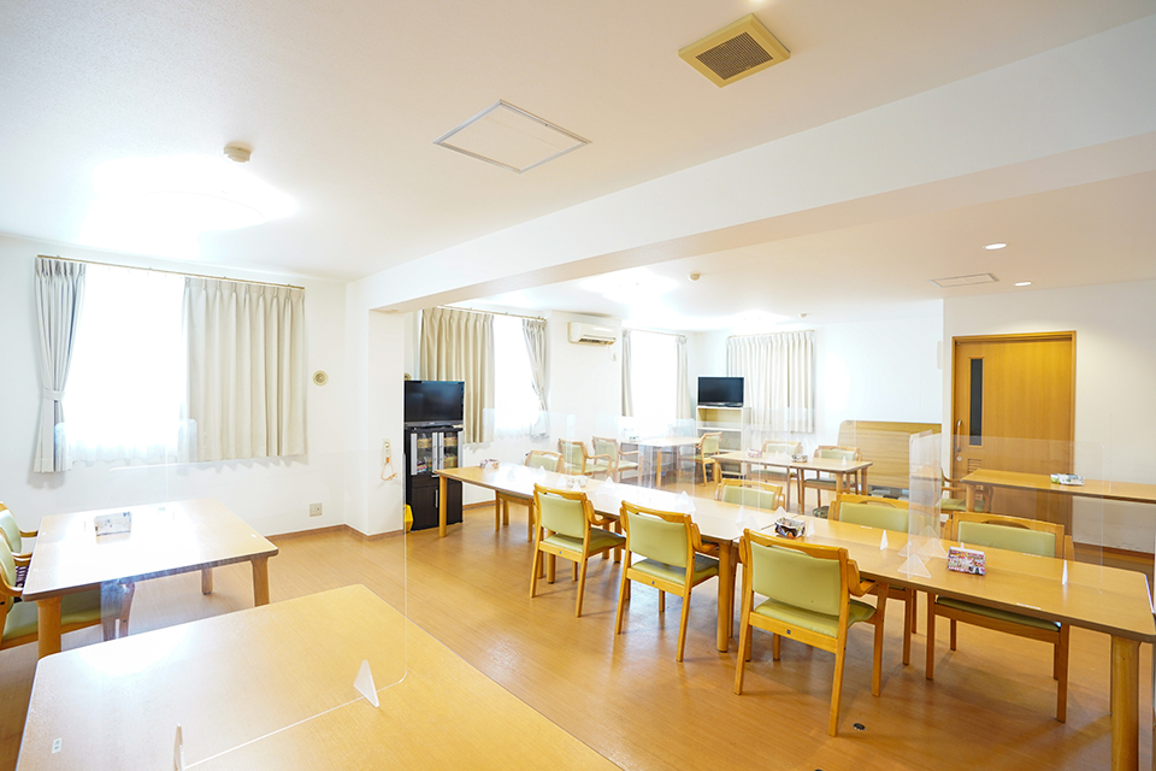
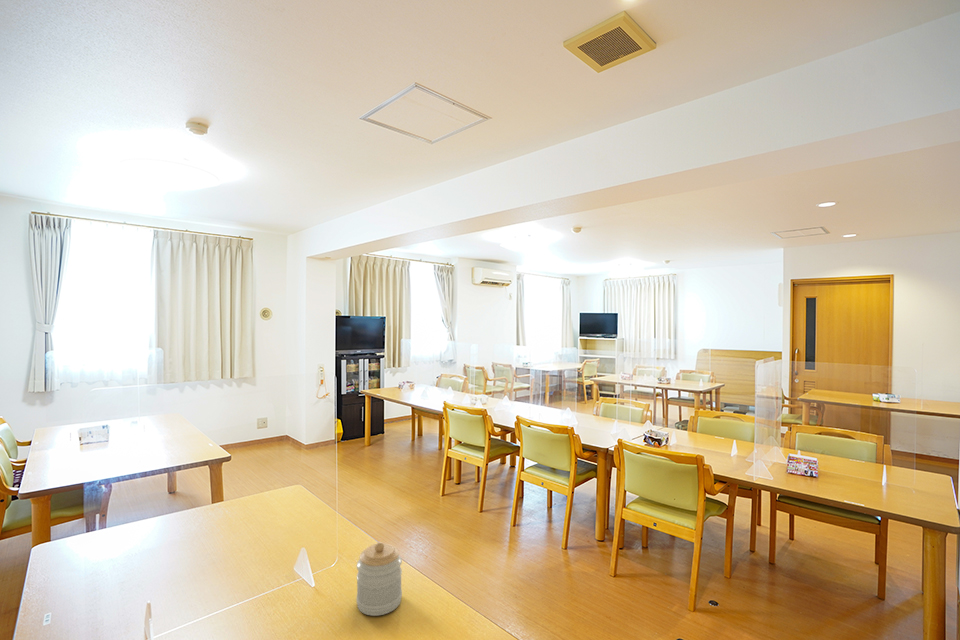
+ jar [356,541,403,617]
